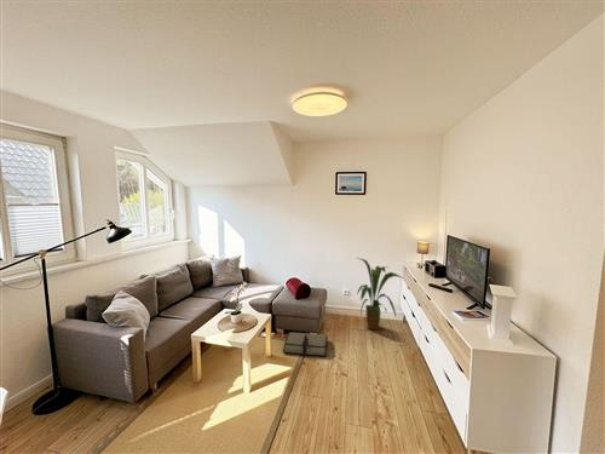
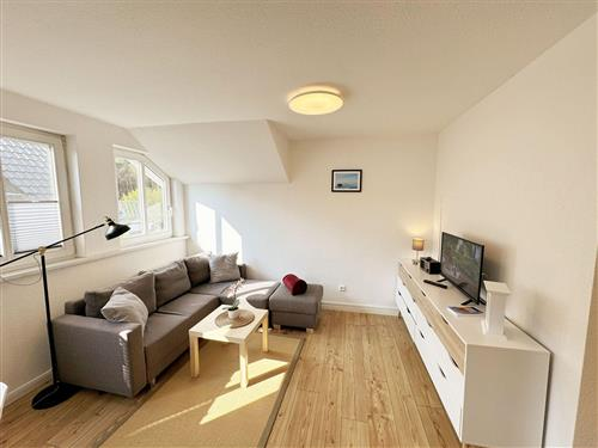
- tool roll [282,332,329,357]
- house plant [356,257,404,331]
